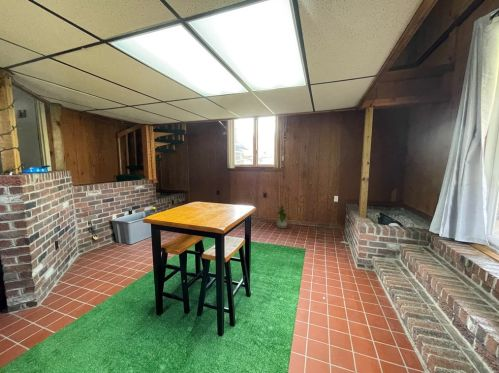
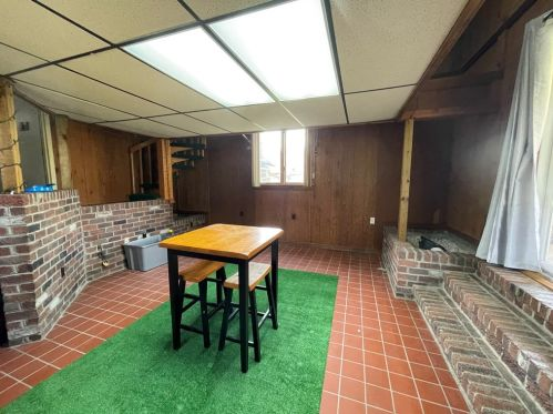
- house plant [273,204,292,229]
